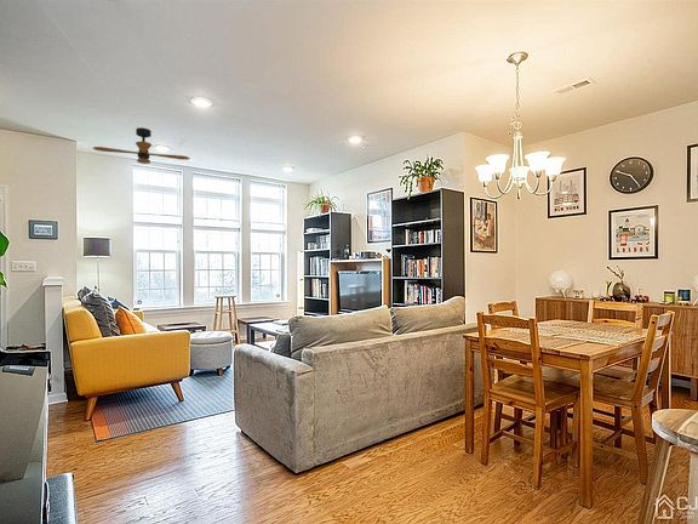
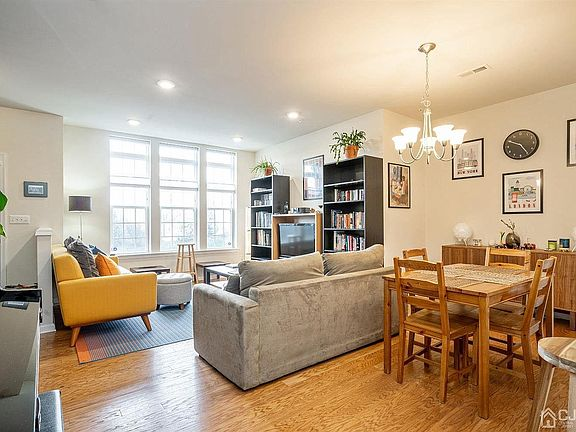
- ceiling fan [92,126,191,165]
